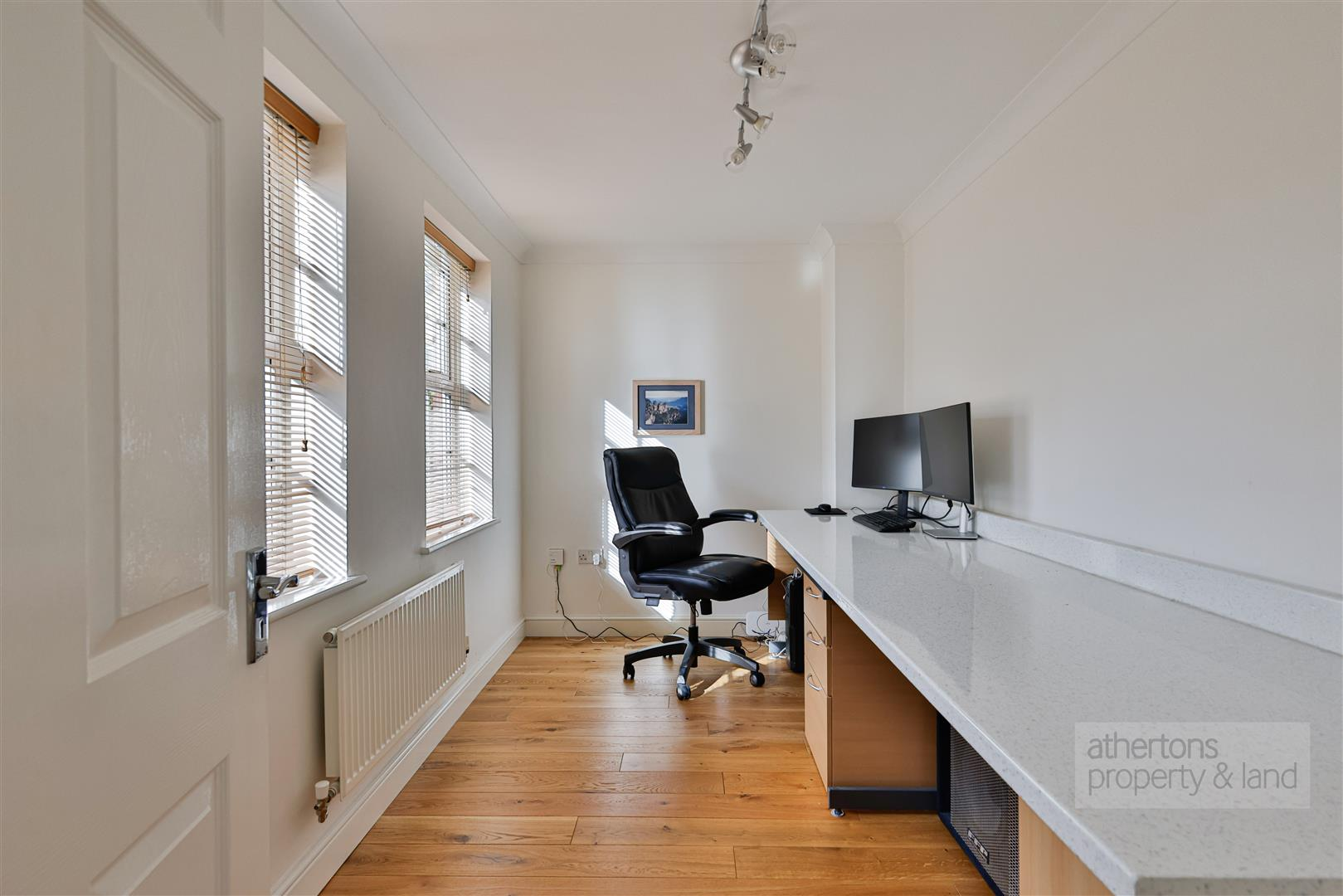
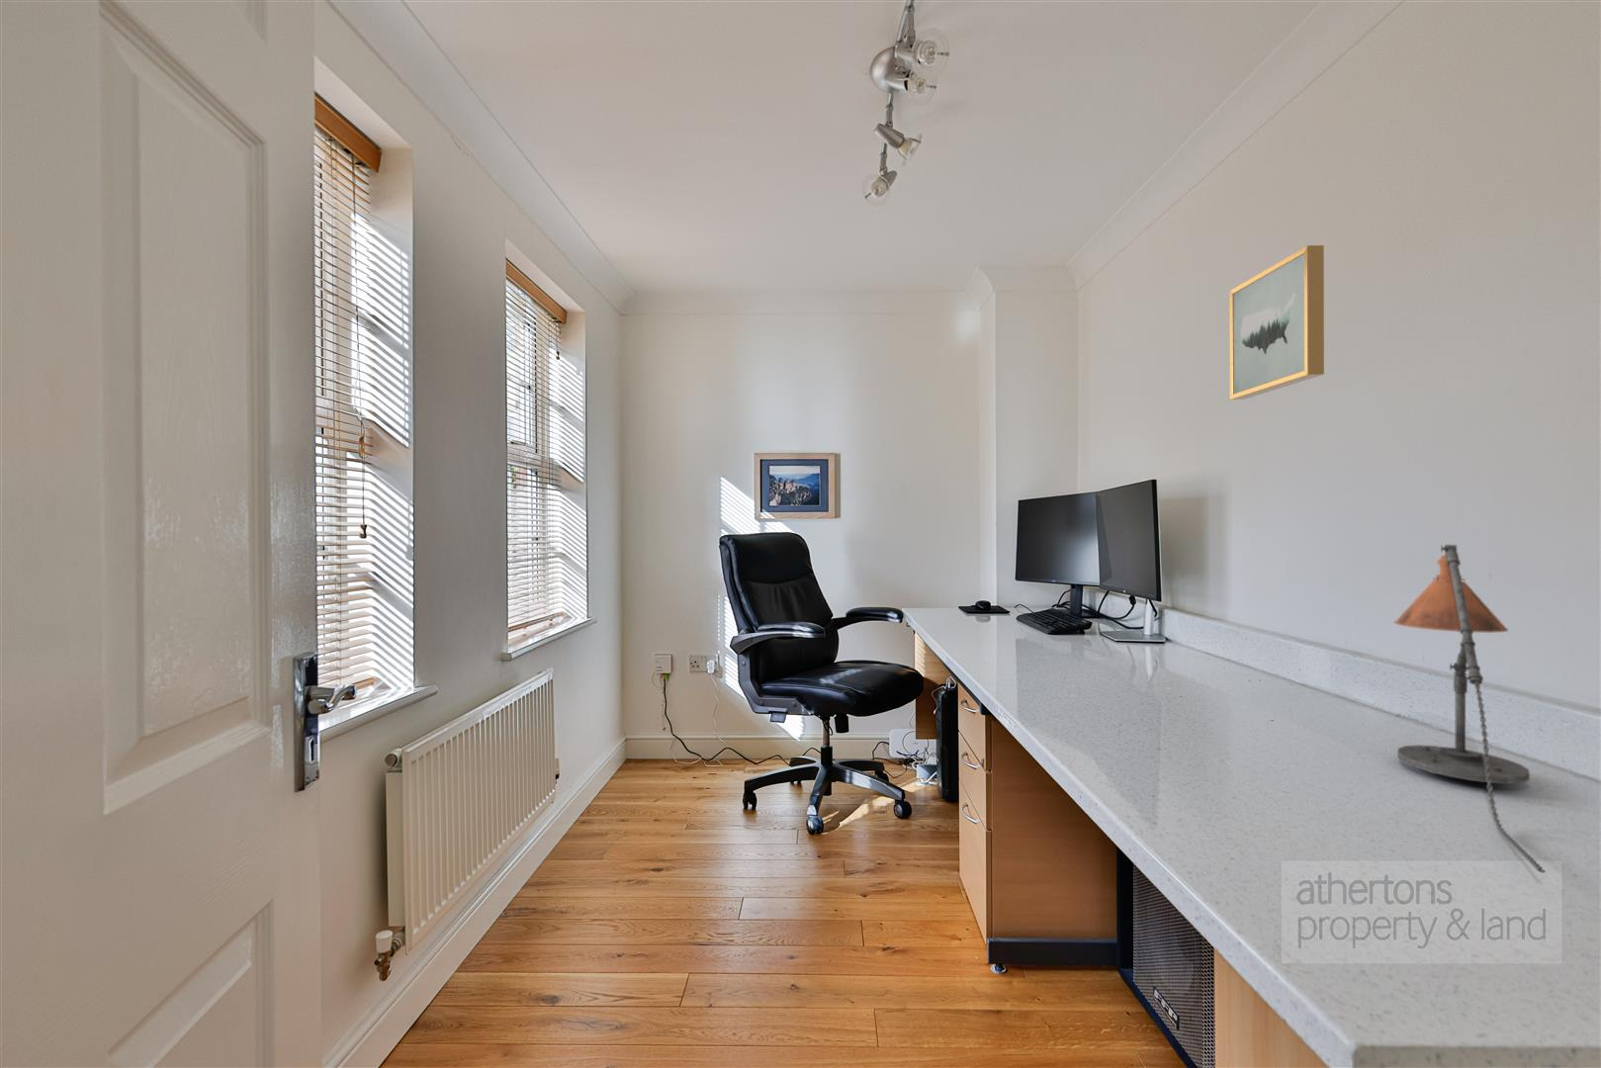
+ wall art [1229,244,1326,401]
+ desk lamp [1394,544,1546,874]
